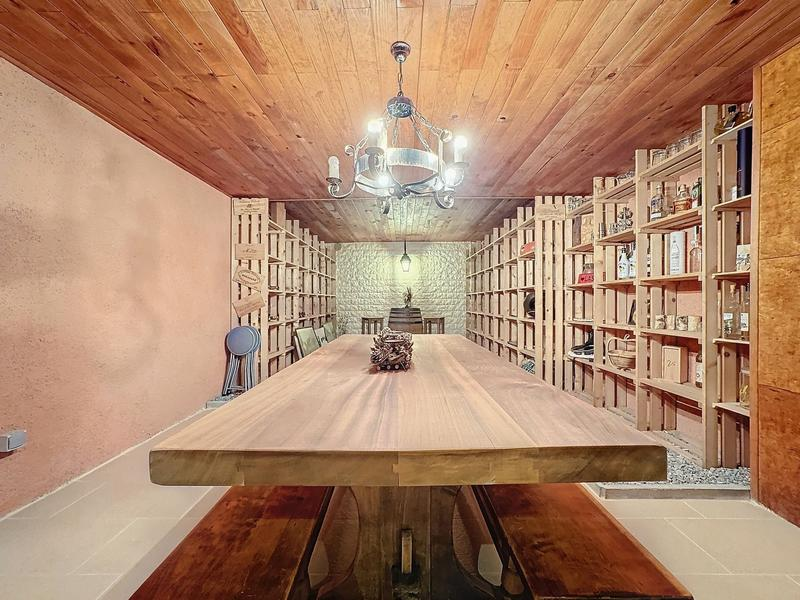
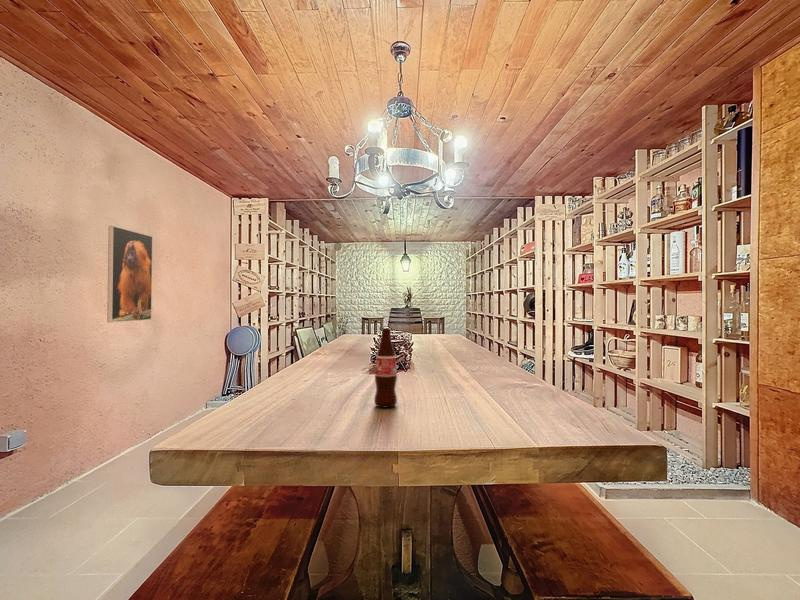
+ bottle [373,327,398,409]
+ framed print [106,225,153,323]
